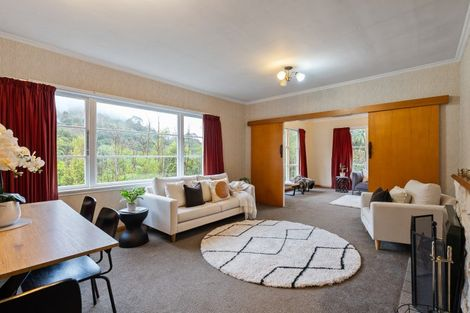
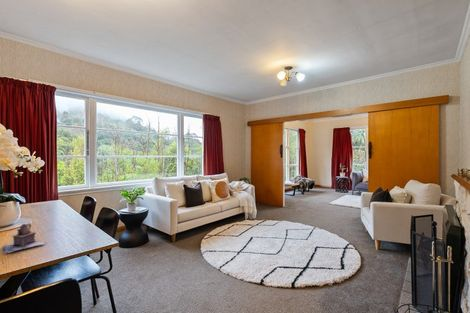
+ teapot [0,223,47,255]
